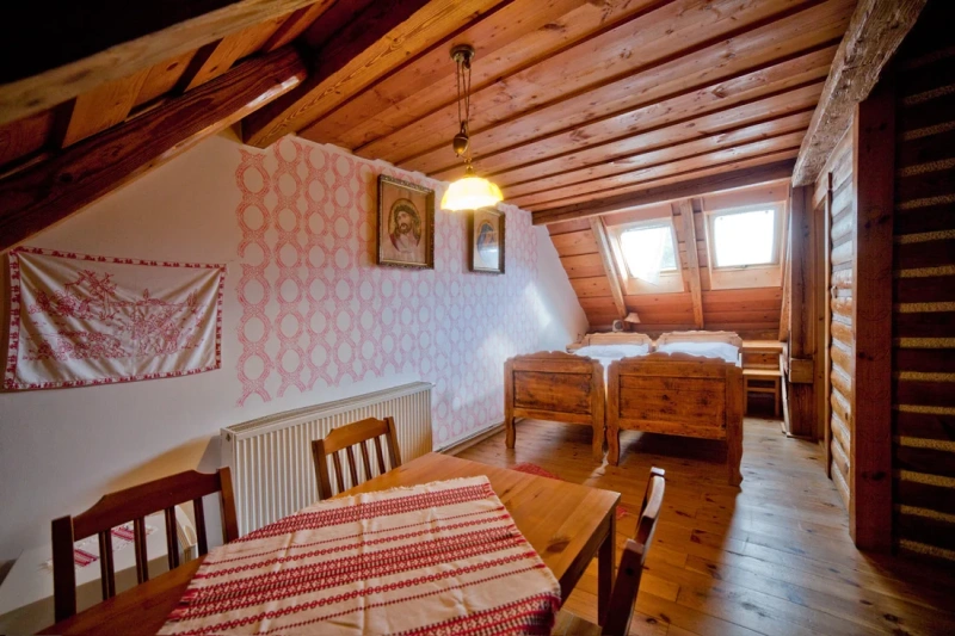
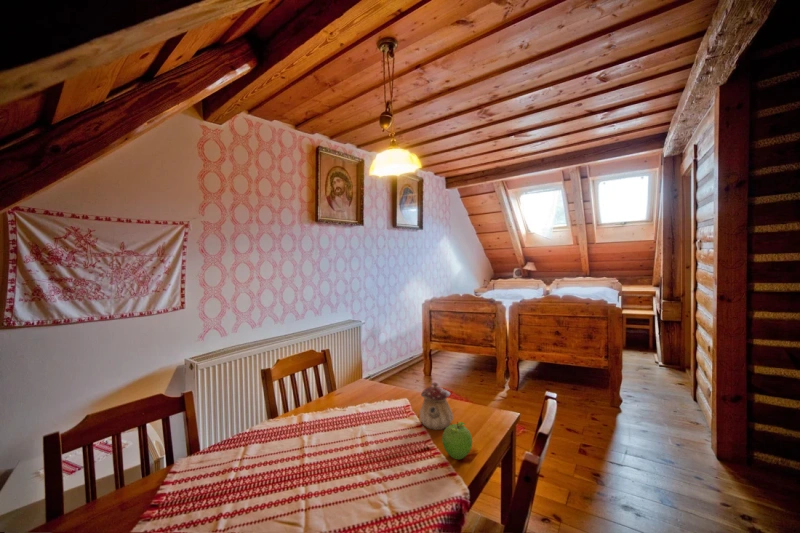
+ teapot [418,381,454,431]
+ fruit [441,421,473,460]
